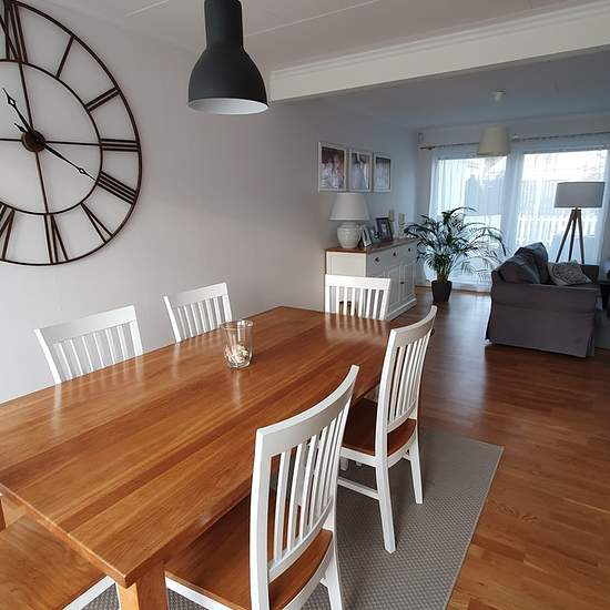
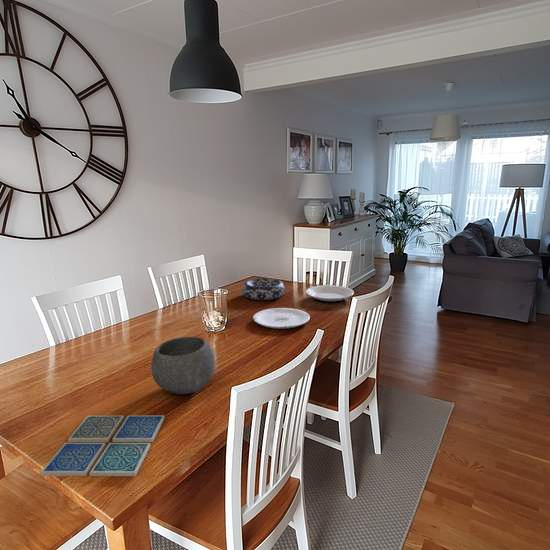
+ plate [252,307,311,330]
+ plate [305,284,355,304]
+ bowl [150,336,216,395]
+ drink coaster [40,414,166,477]
+ decorative bowl [241,277,286,301]
